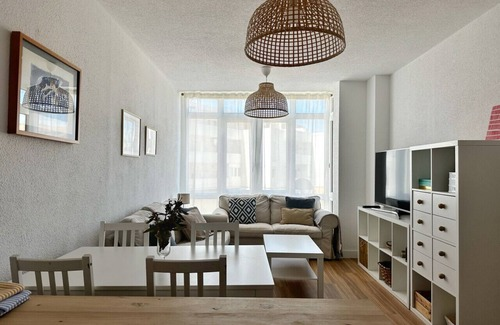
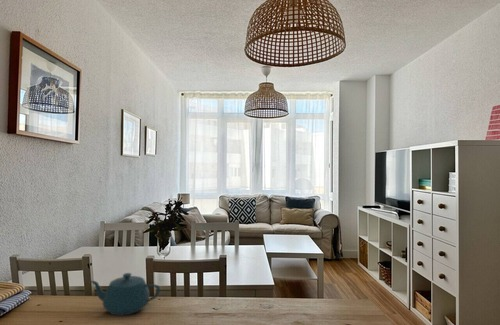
+ teapot [89,272,161,317]
